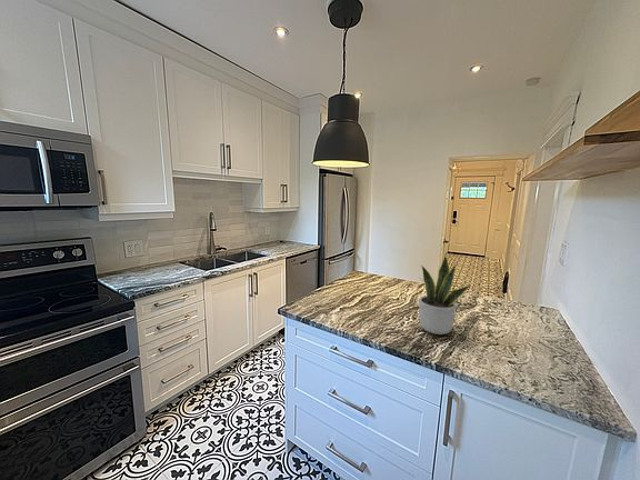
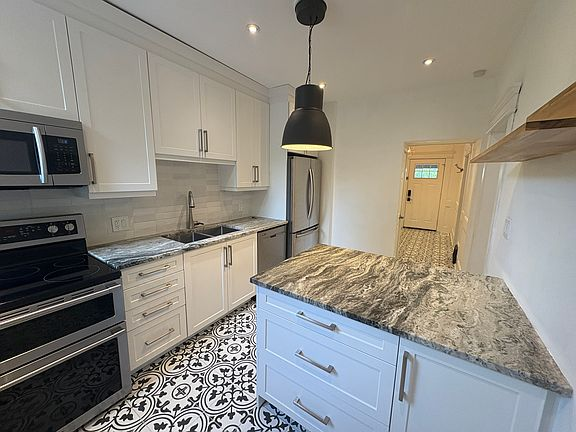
- potted plant [418,253,472,336]
